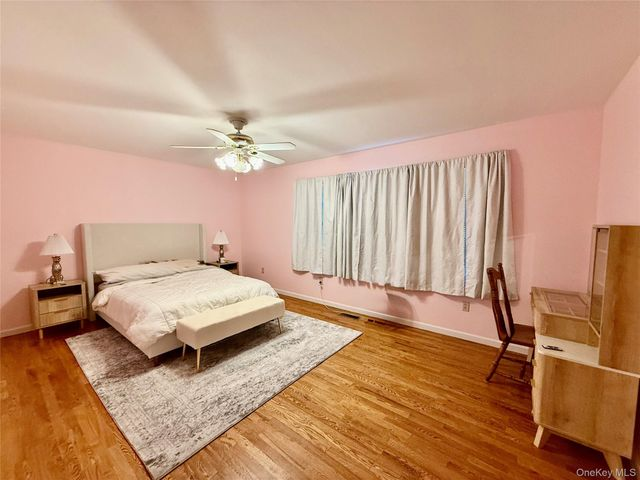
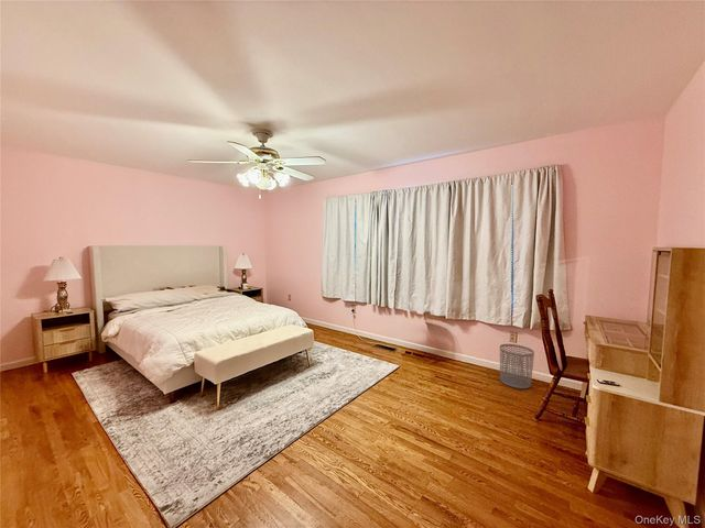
+ waste bin [499,343,535,389]
